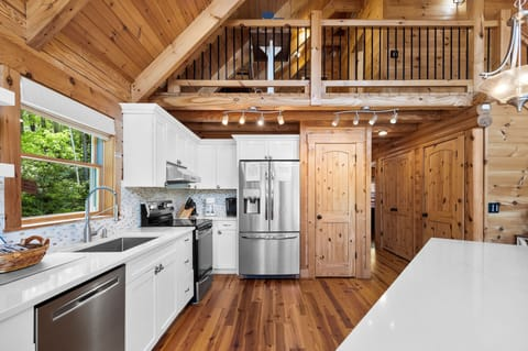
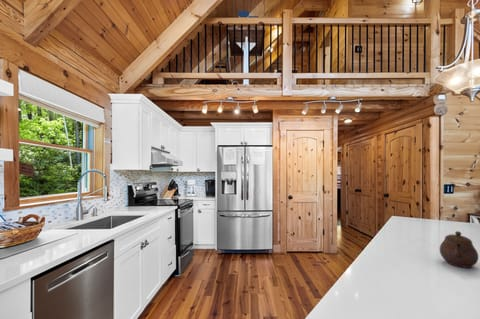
+ teapot [439,230,479,269]
